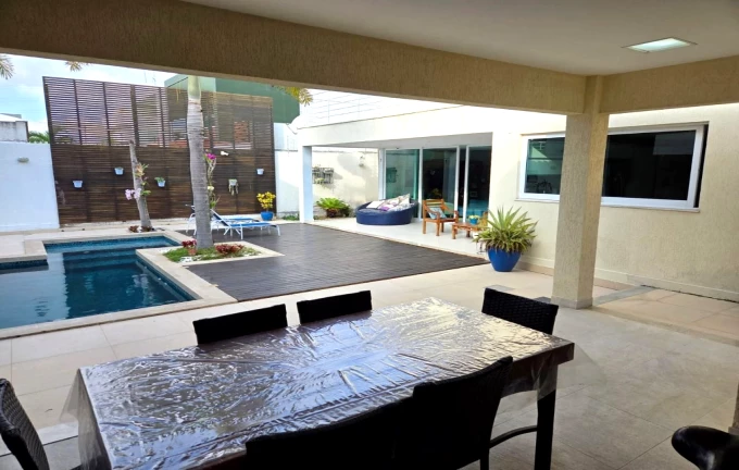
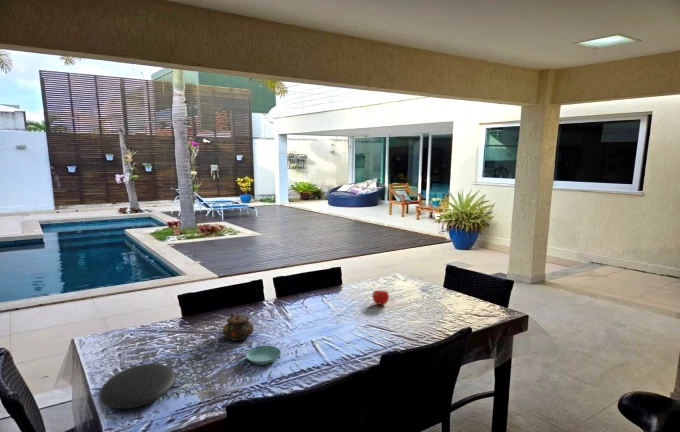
+ fruit [371,287,390,306]
+ plate [98,363,176,410]
+ saucer [245,345,282,366]
+ teapot [222,311,255,342]
